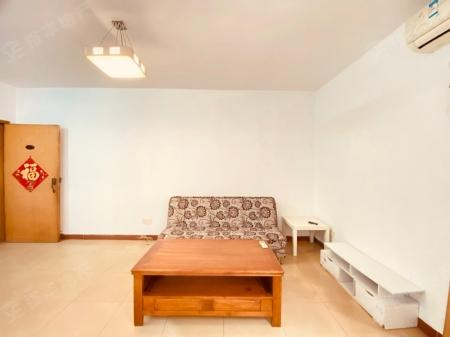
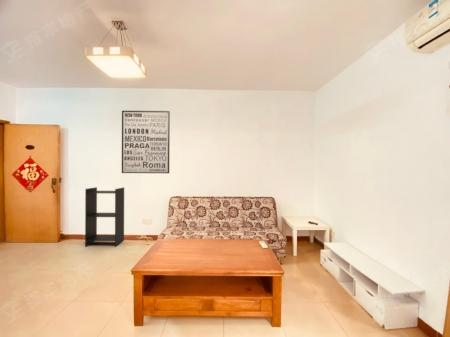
+ wall art [121,110,171,174]
+ bookshelf [84,186,125,248]
